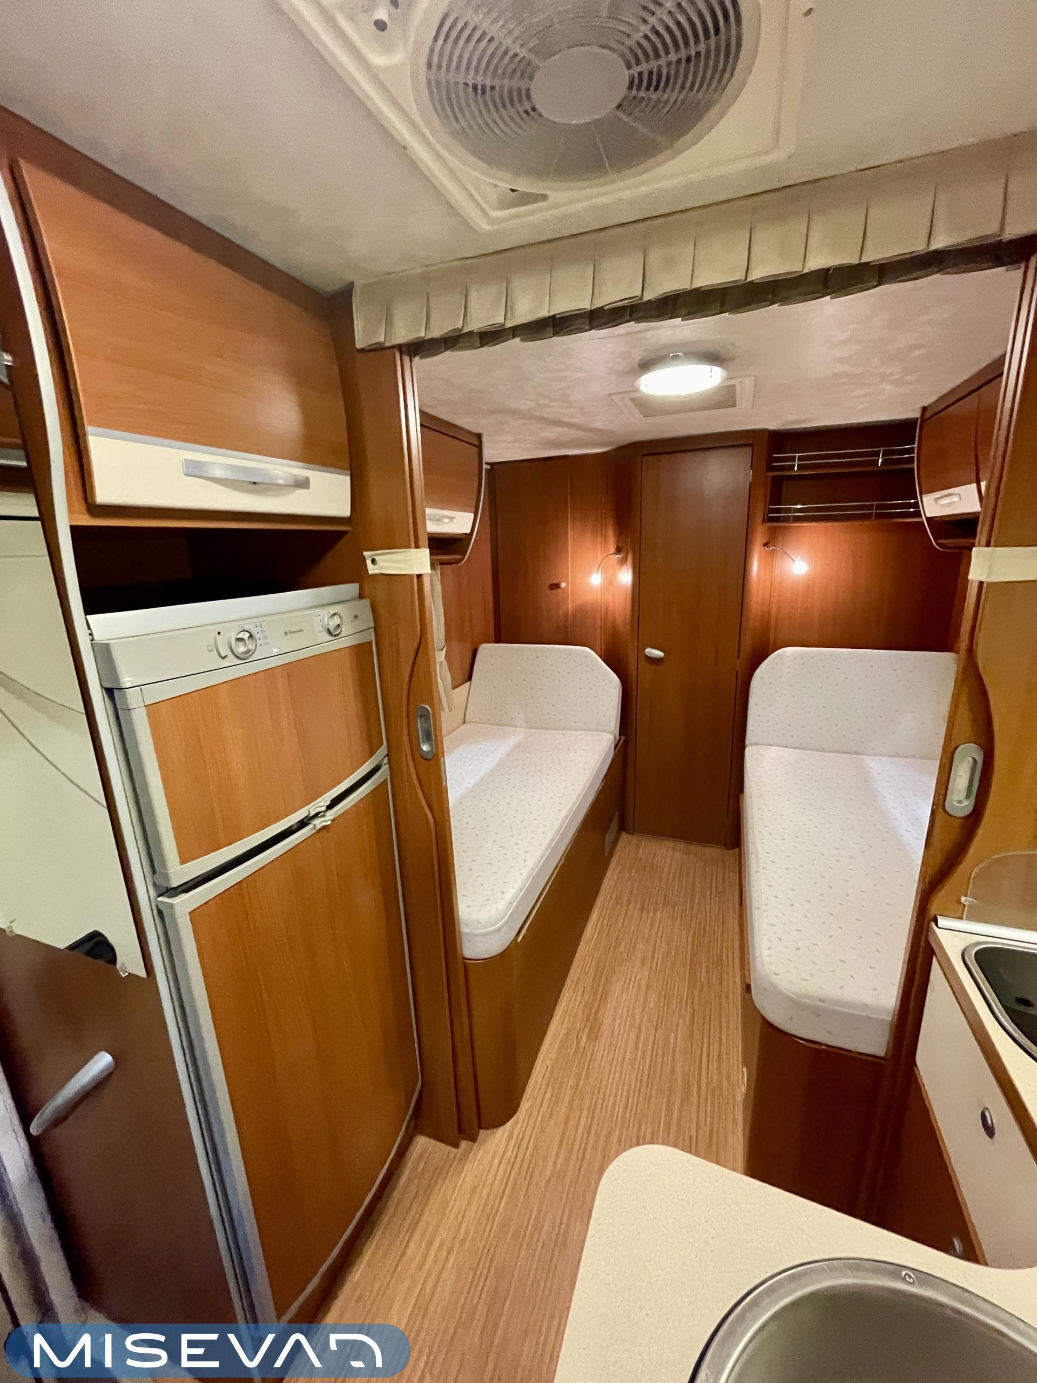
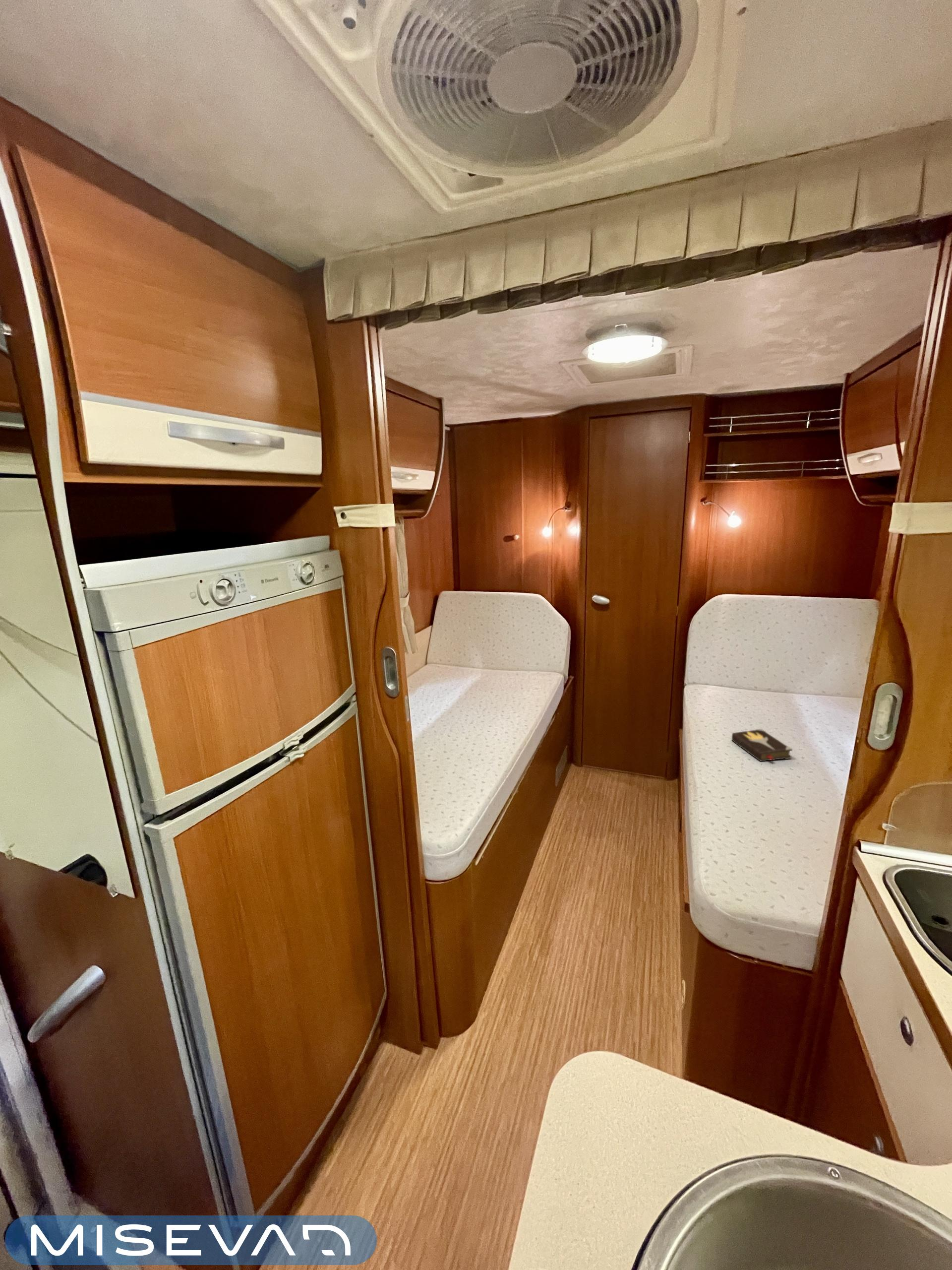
+ hardback book [731,728,793,762]
